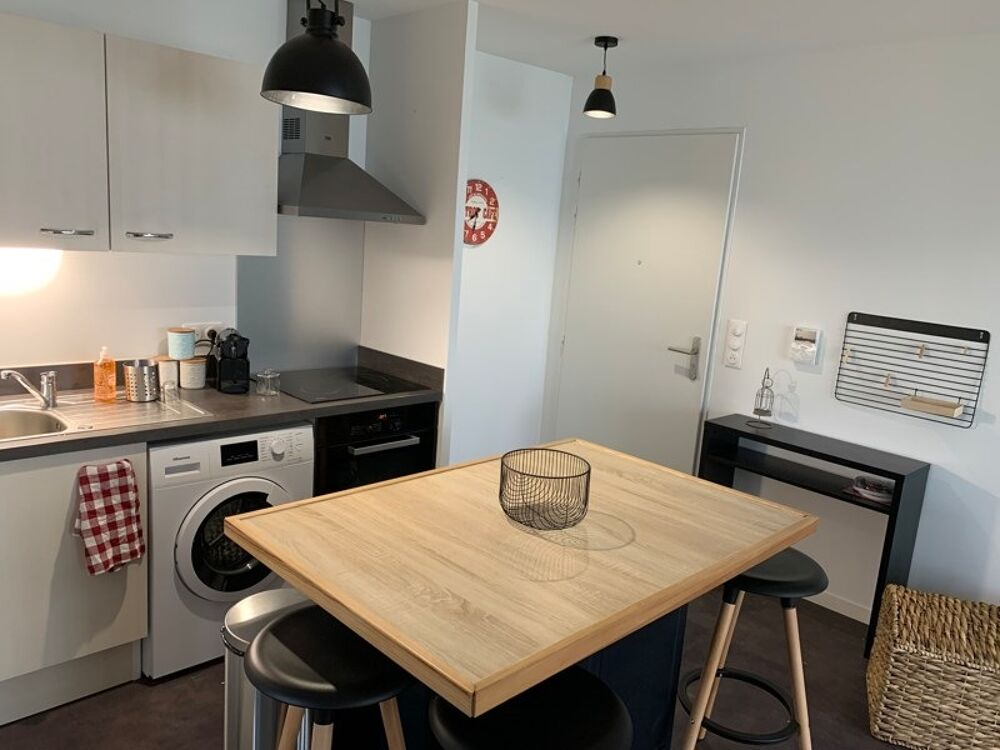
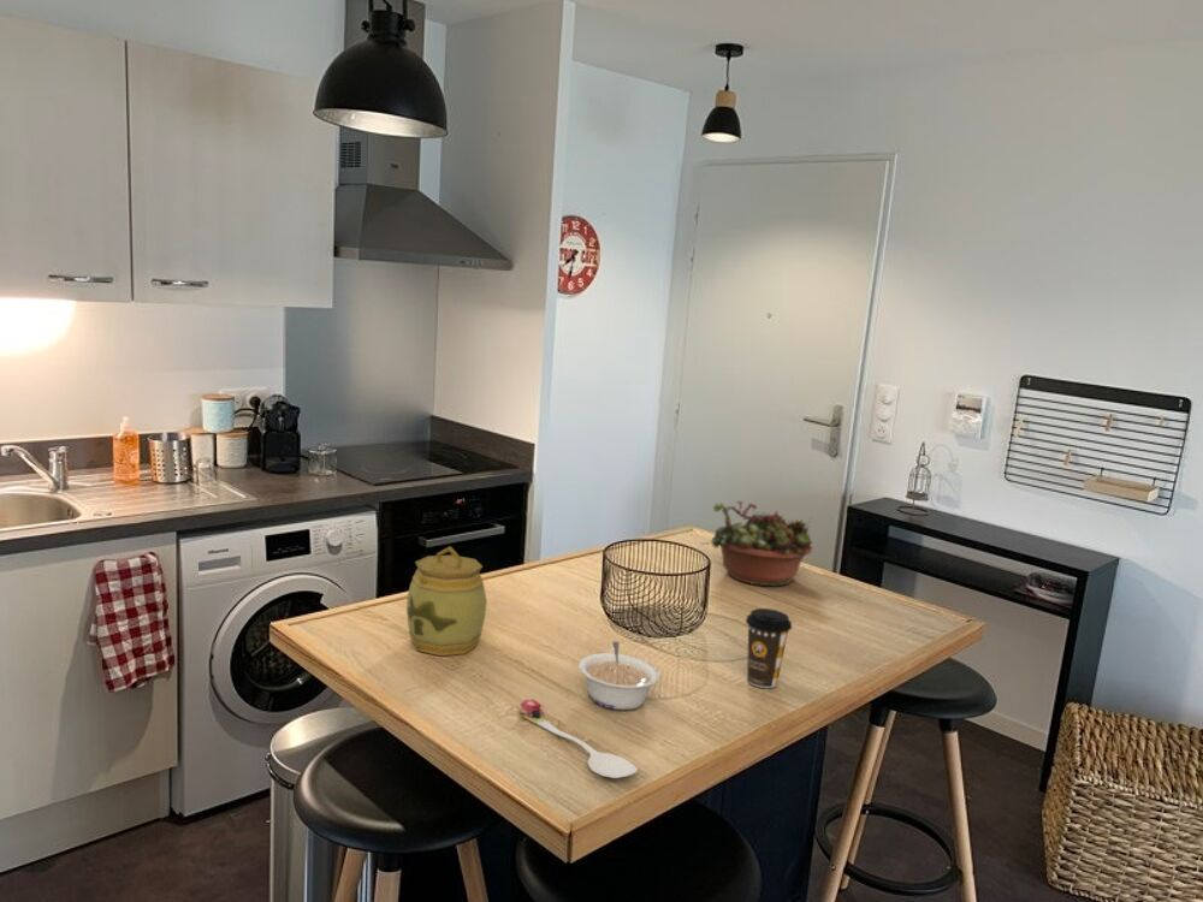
+ coffee cup [745,607,793,689]
+ legume [577,640,660,711]
+ spoon [518,699,639,779]
+ jar [405,545,488,657]
+ succulent planter [699,499,814,587]
